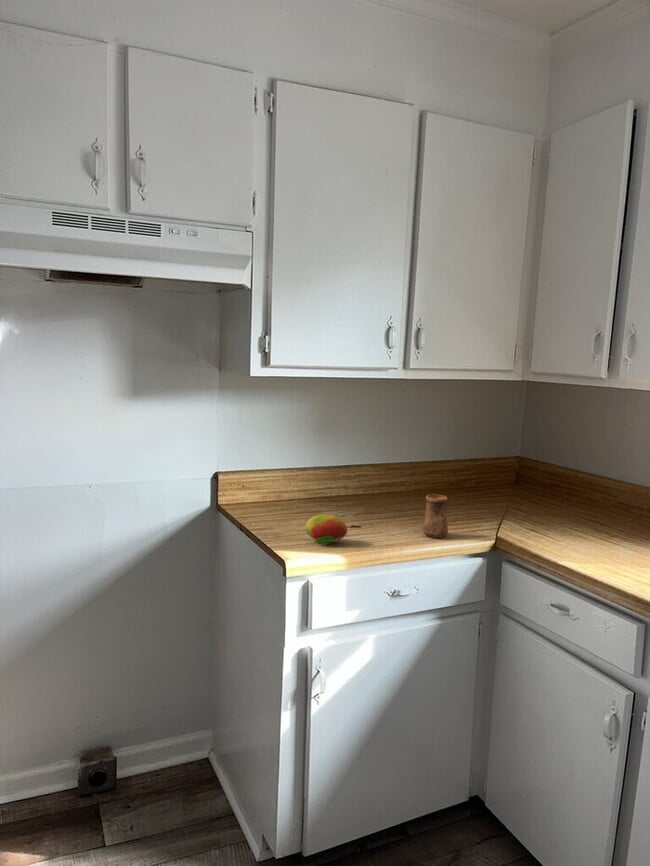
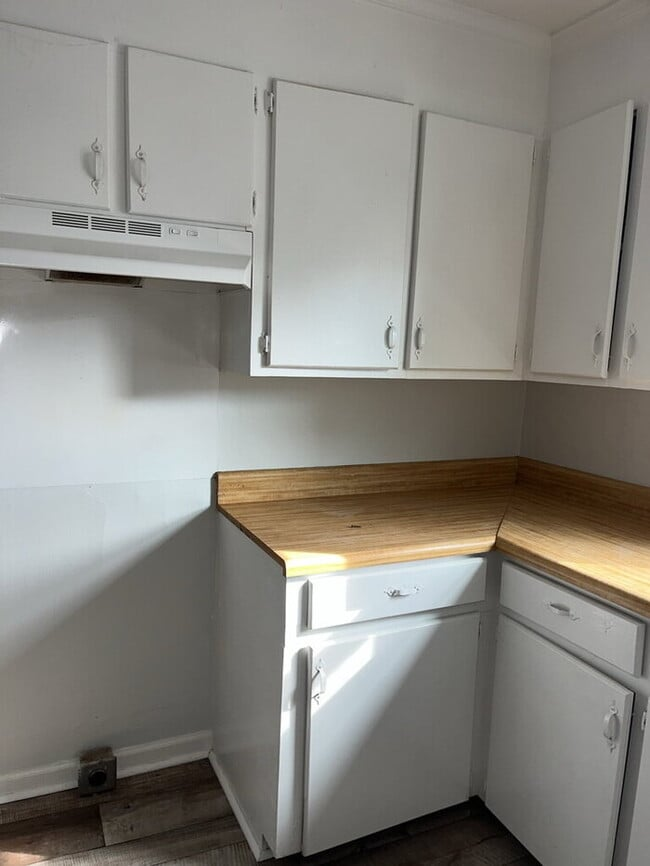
- fruit [304,513,348,545]
- cup [421,494,449,539]
